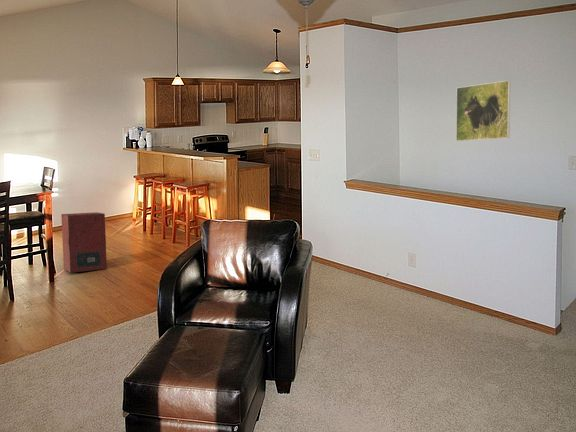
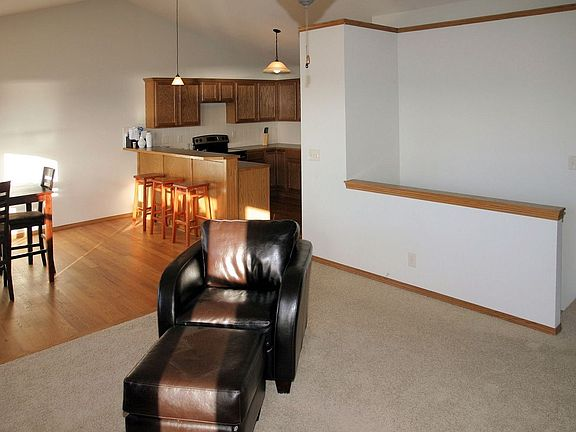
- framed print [455,79,511,142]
- speaker [60,211,108,274]
